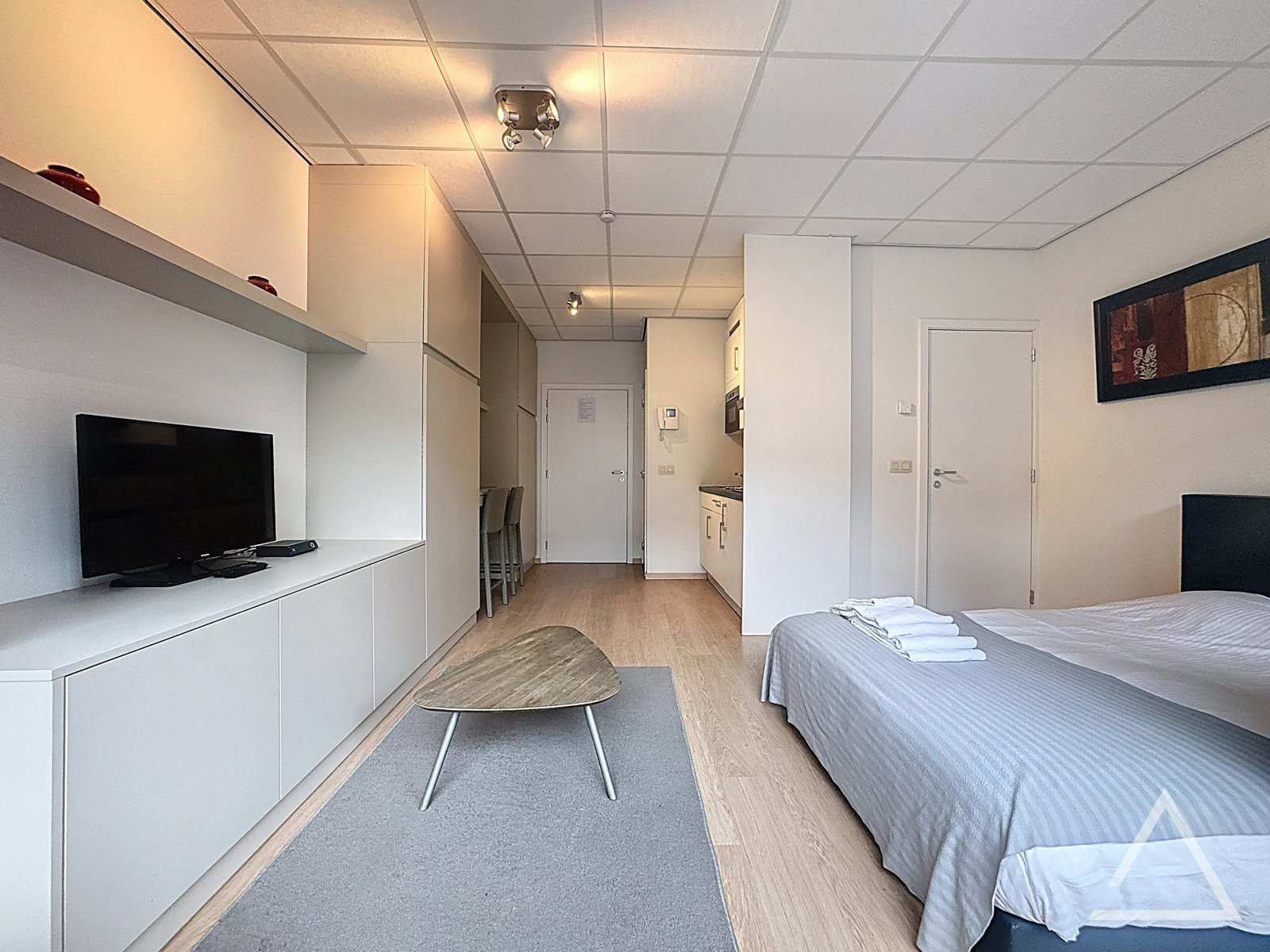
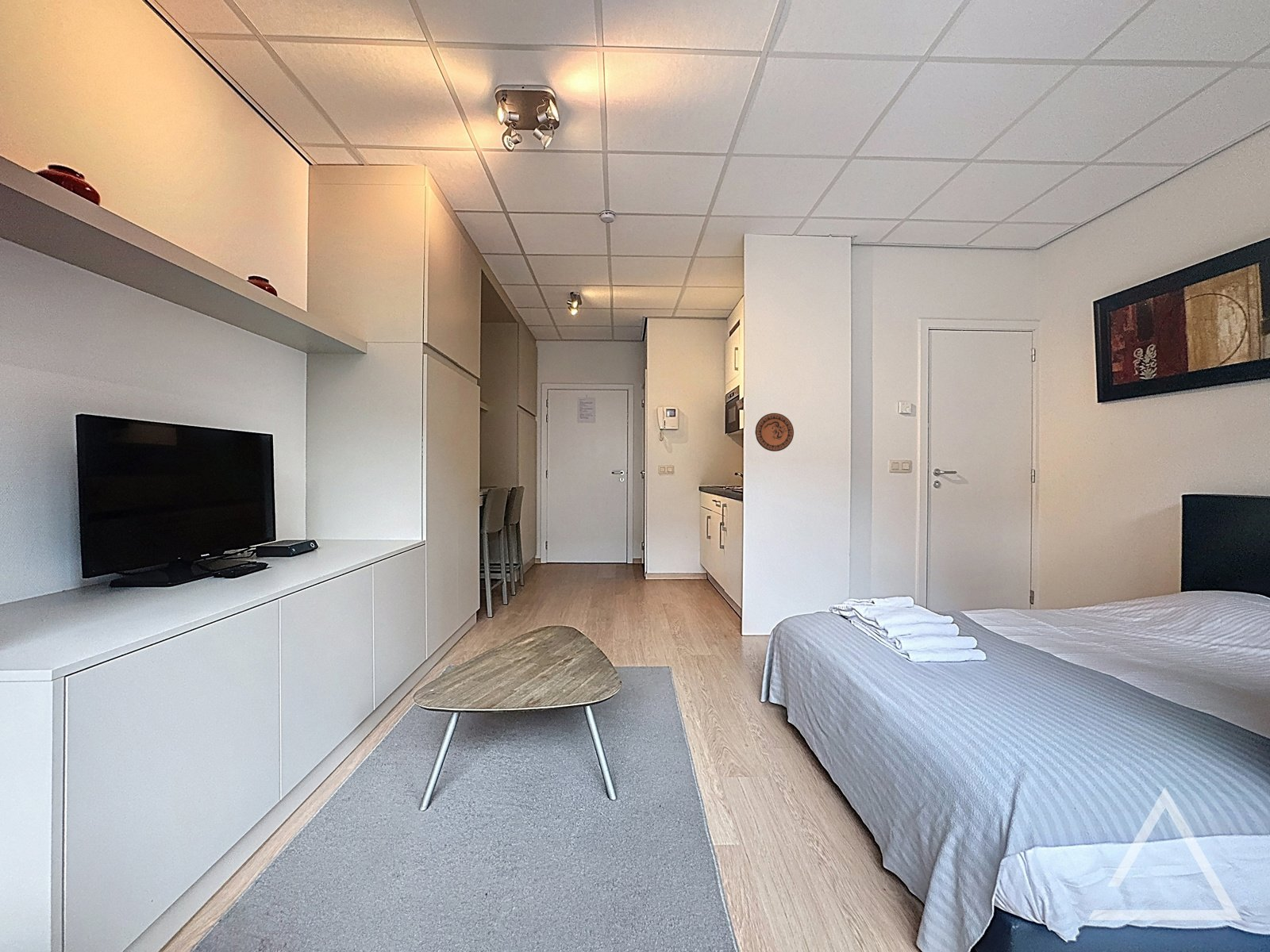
+ decorative plate [754,413,795,452]
